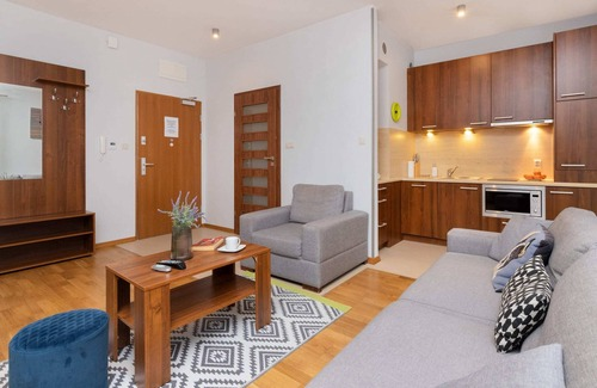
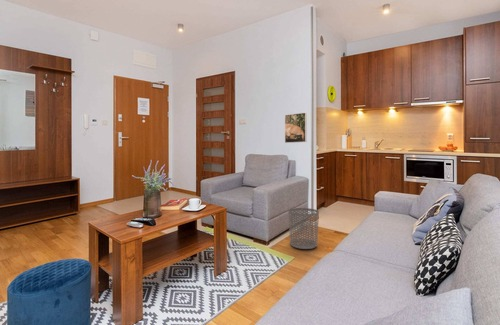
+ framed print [284,112,308,144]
+ waste bin [288,207,320,250]
